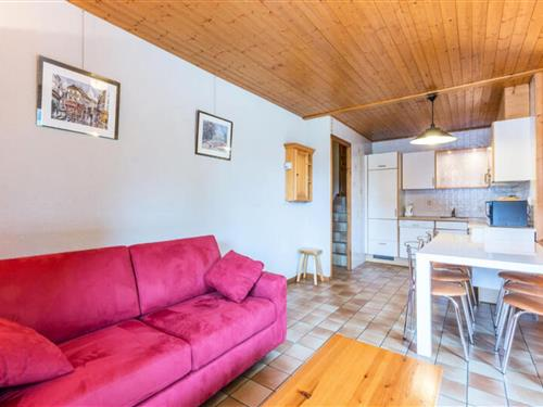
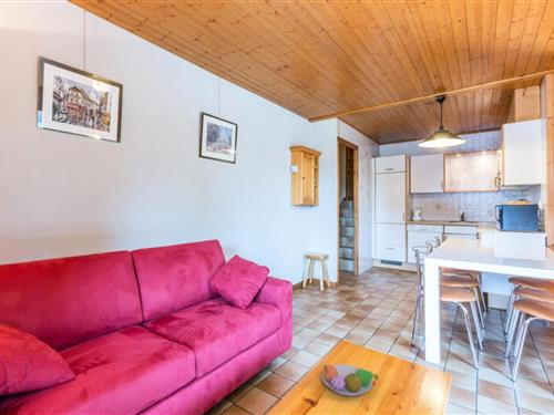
+ fruit bowl [320,363,380,397]
